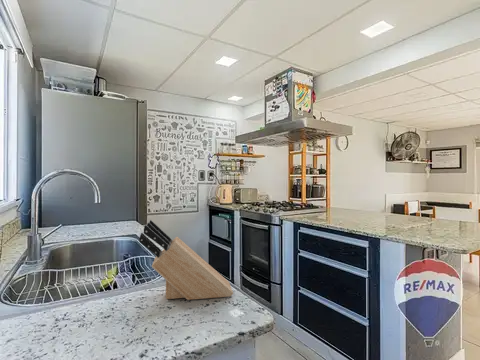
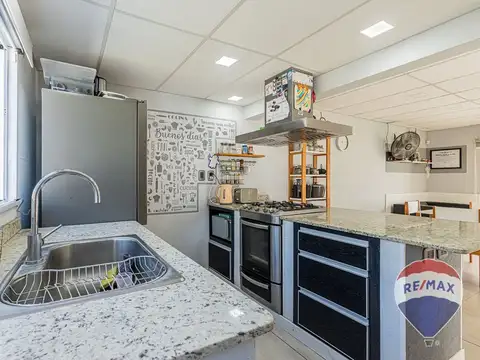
- knife block [138,219,234,301]
